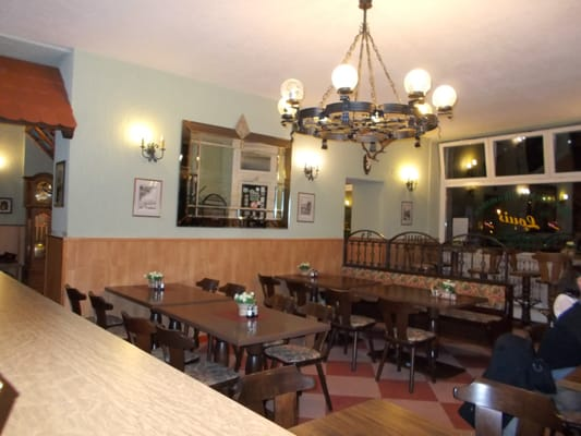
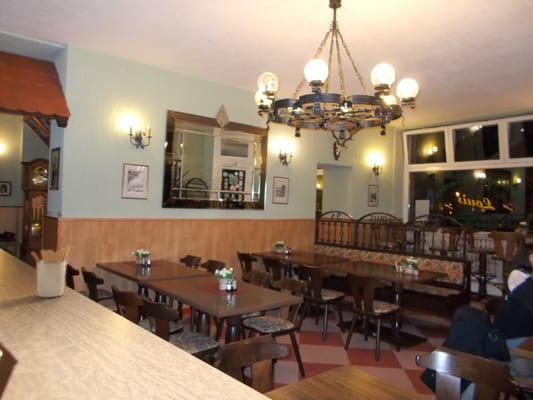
+ utensil holder [30,244,71,298]
